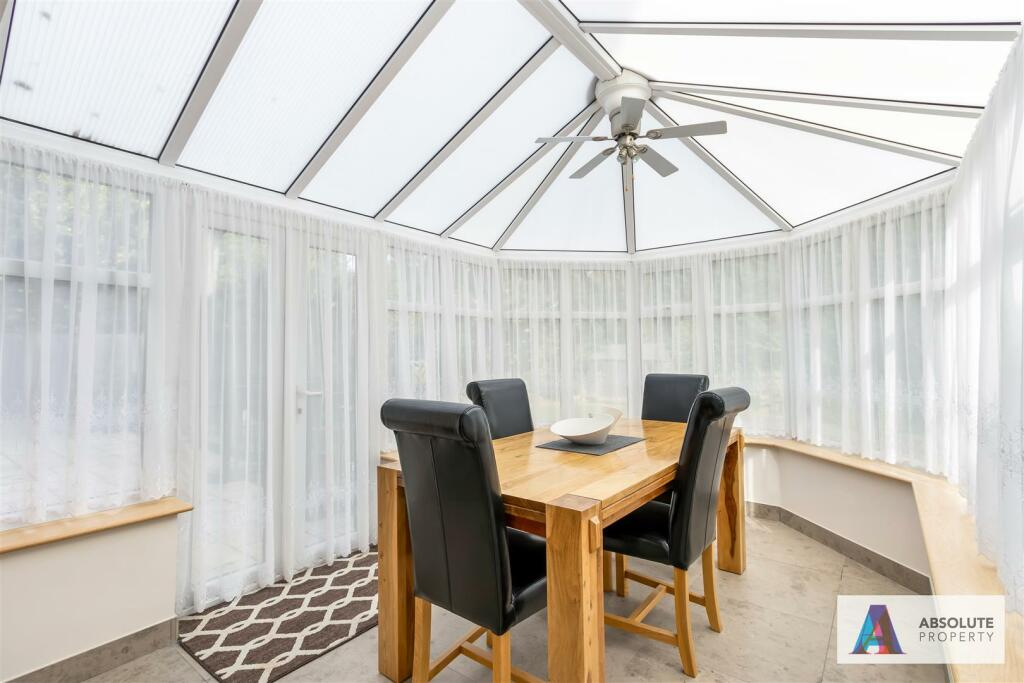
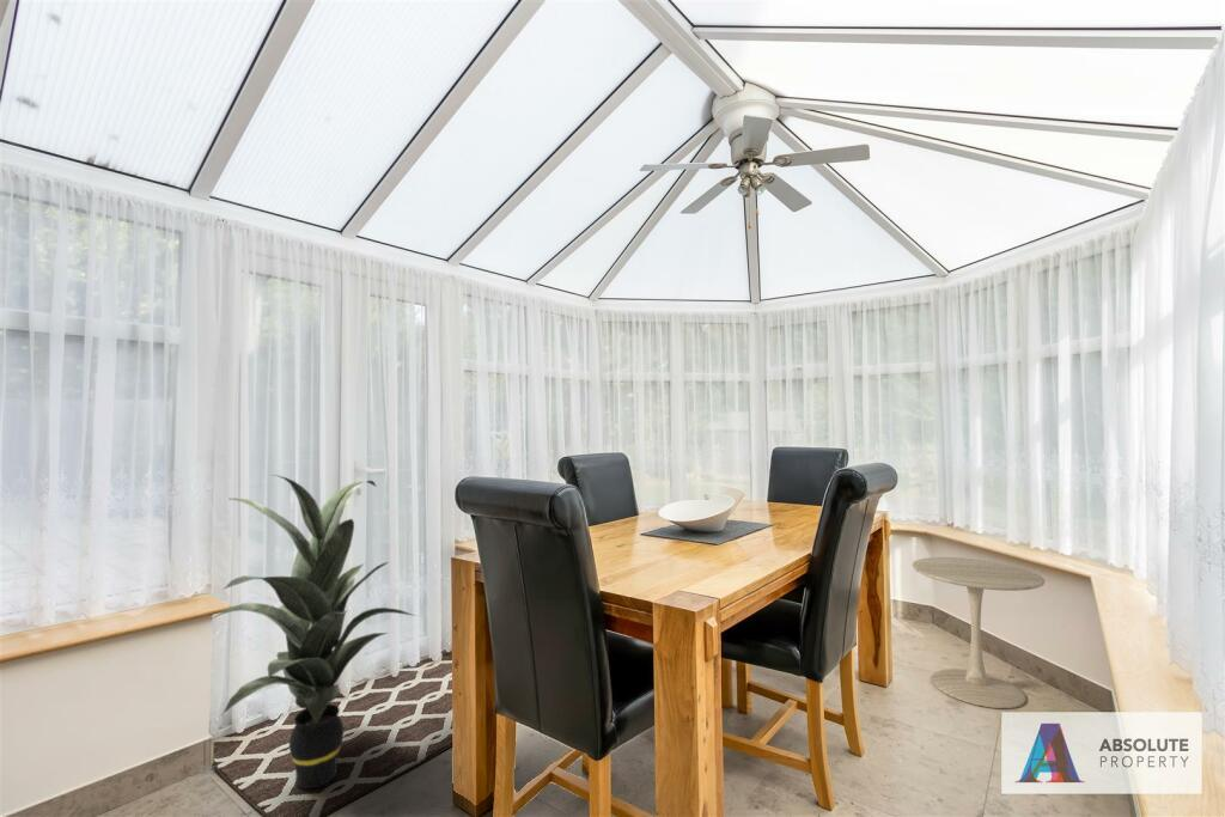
+ indoor plant [209,474,418,791]
+ side table [912,556,1046,709]
